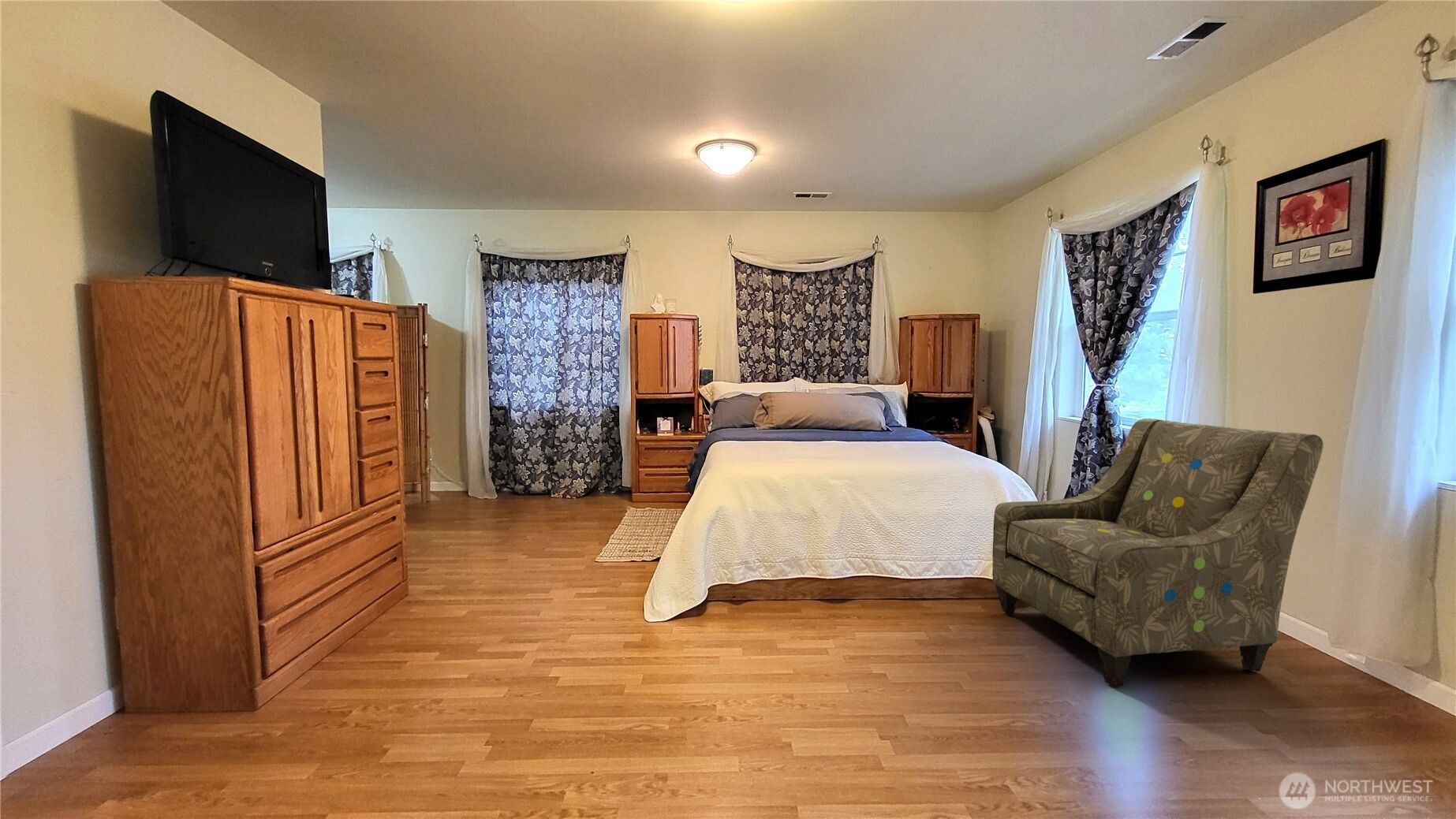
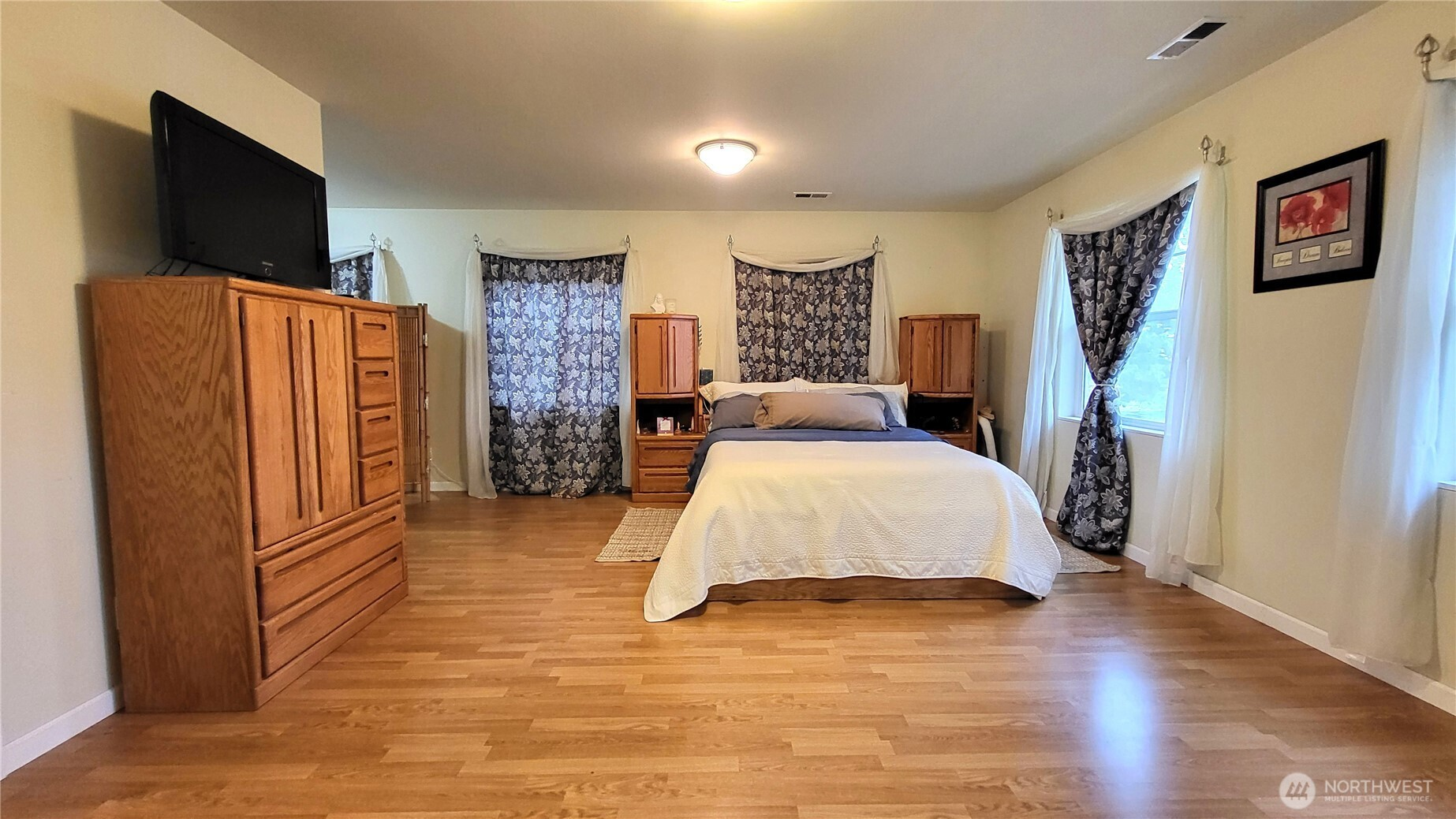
- armchair [991,418,1324,687]
